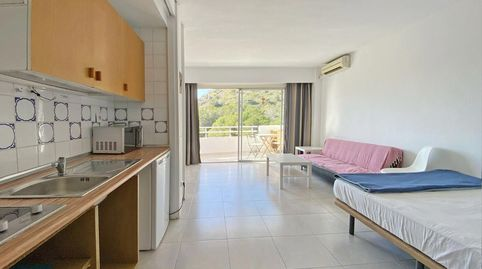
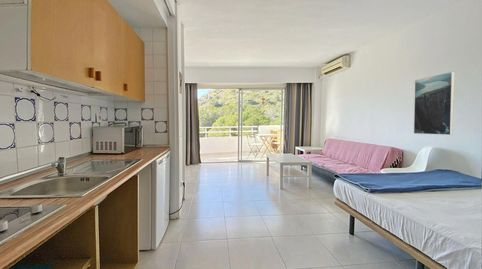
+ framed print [413,71,455,136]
